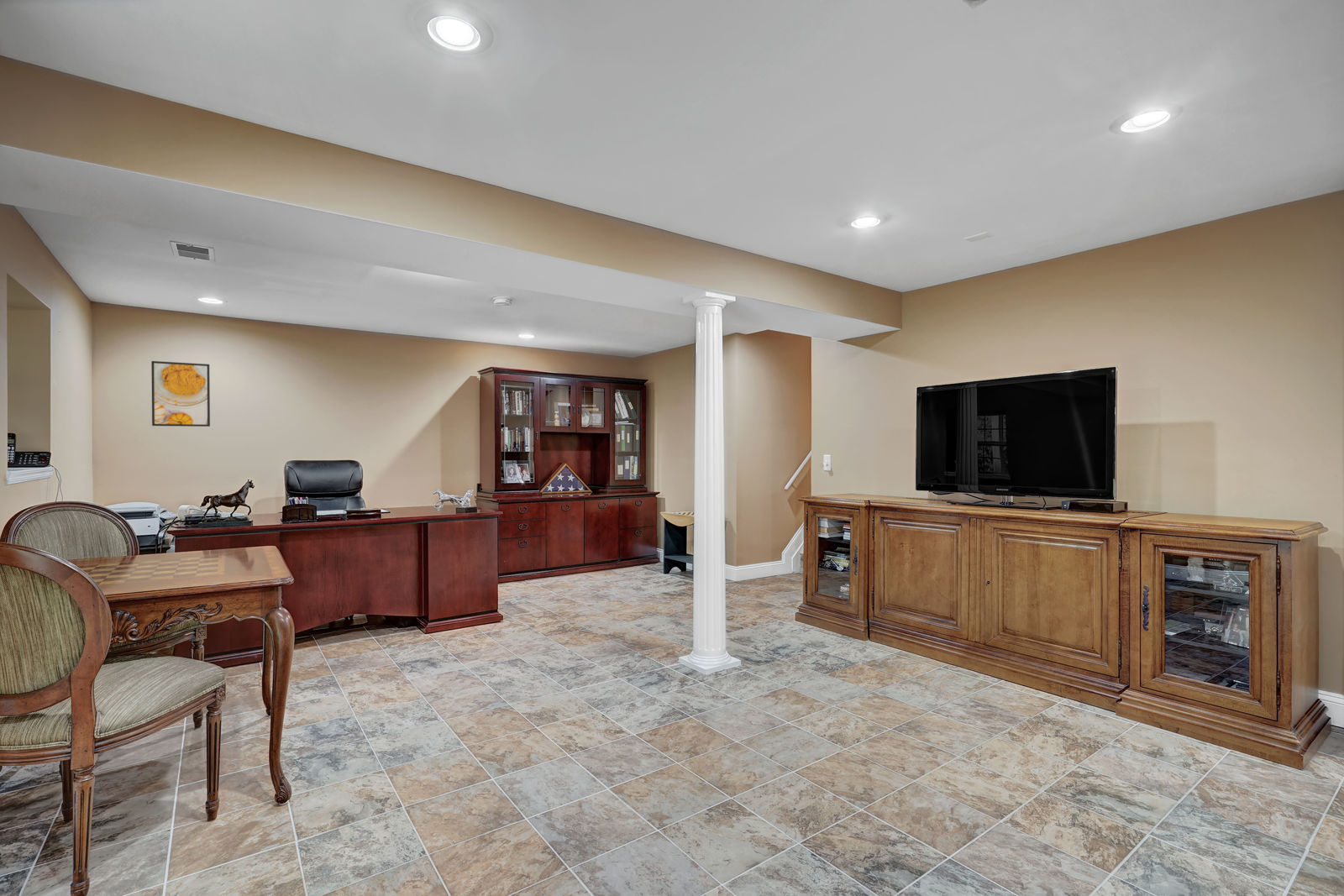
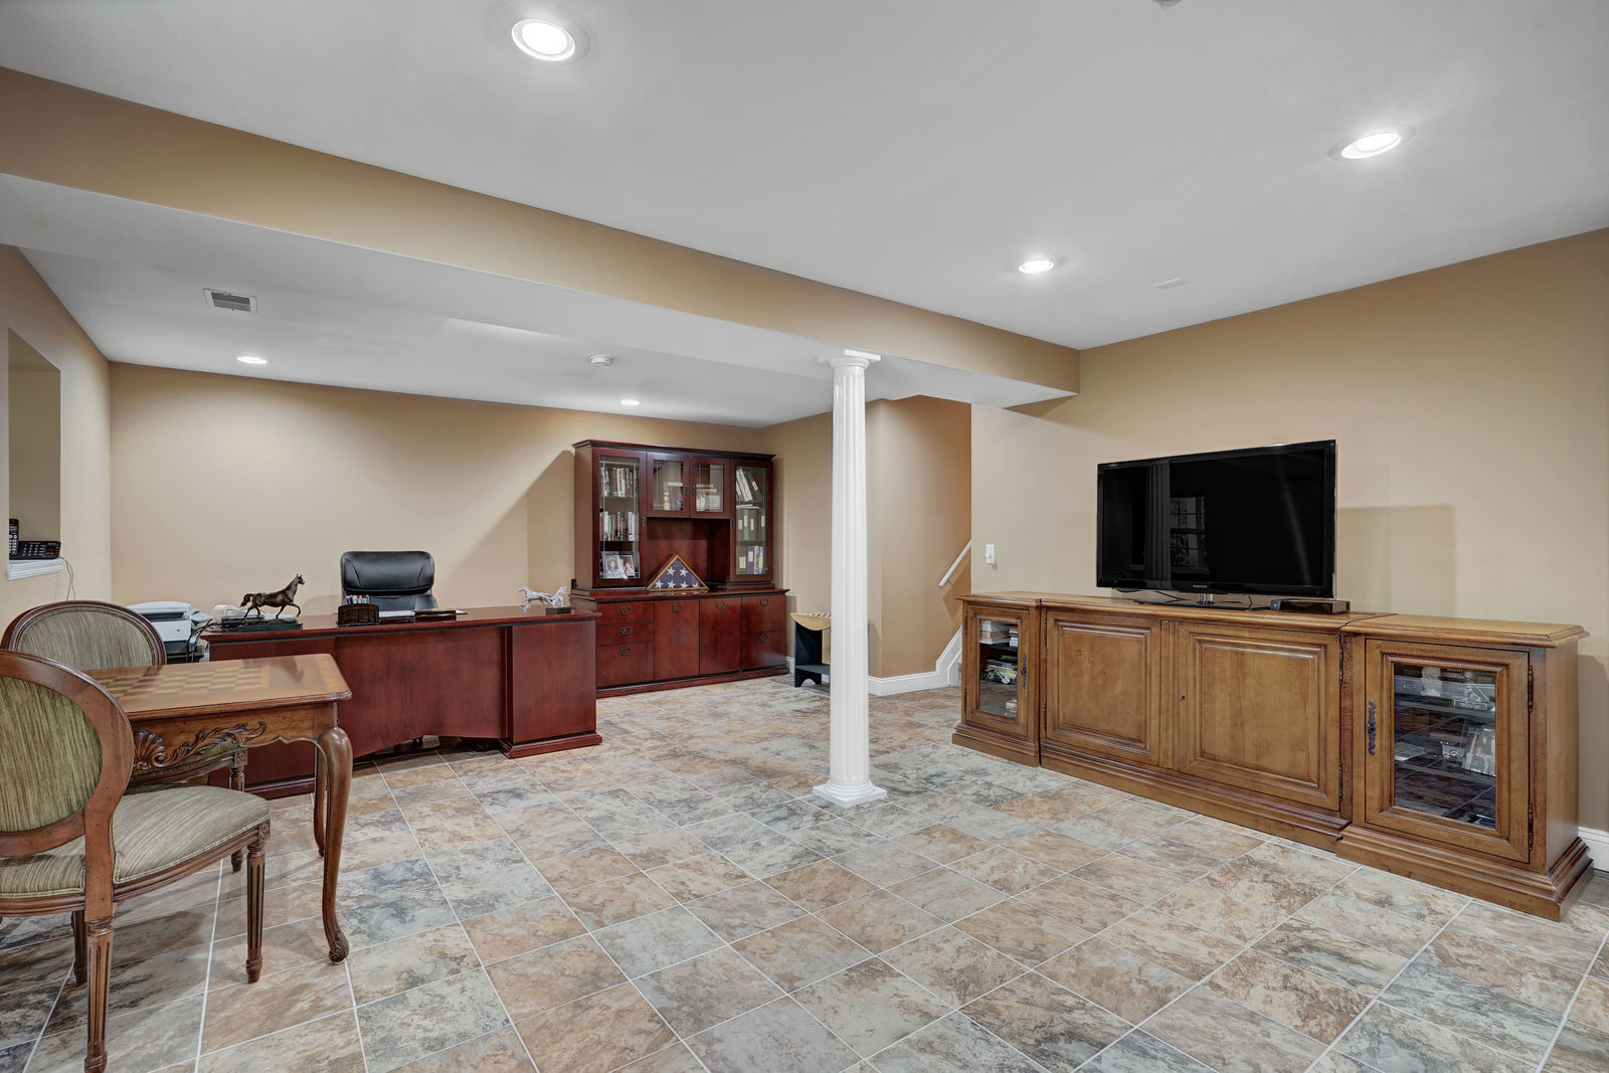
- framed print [150,360,211,427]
